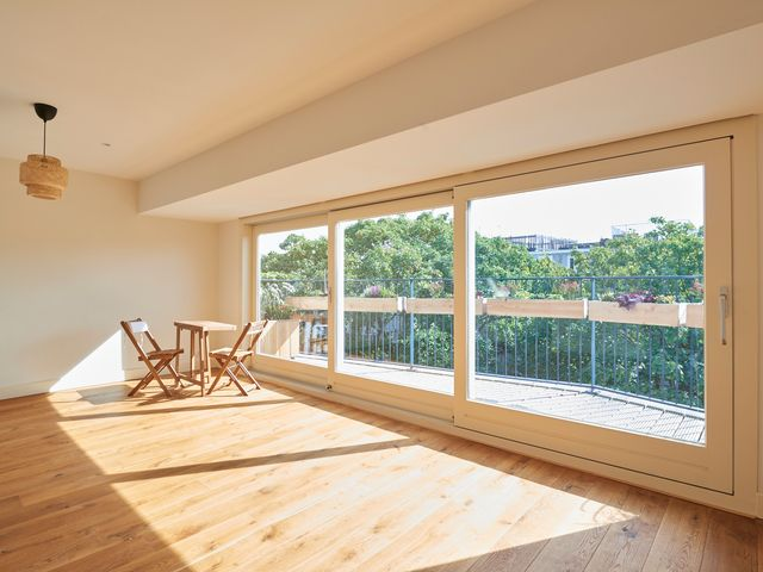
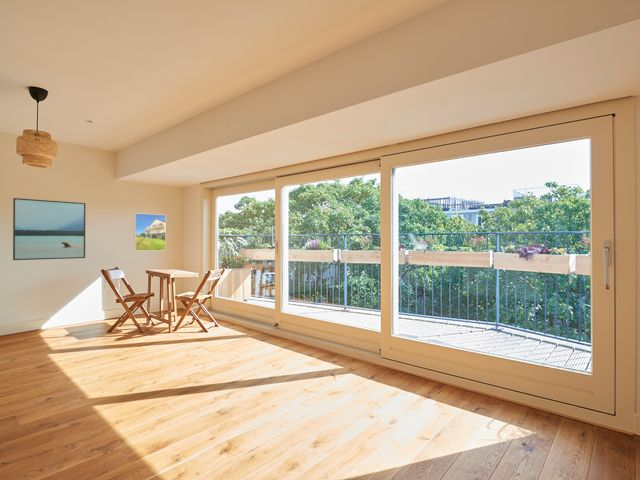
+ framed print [133,212,167,252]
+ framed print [12,197,87,261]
